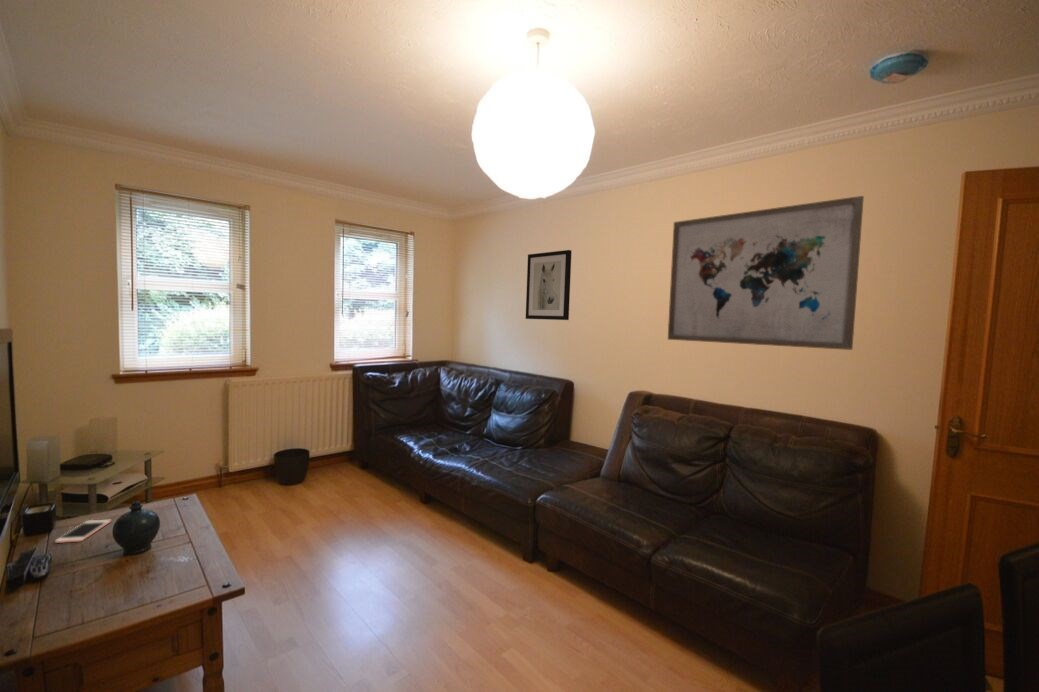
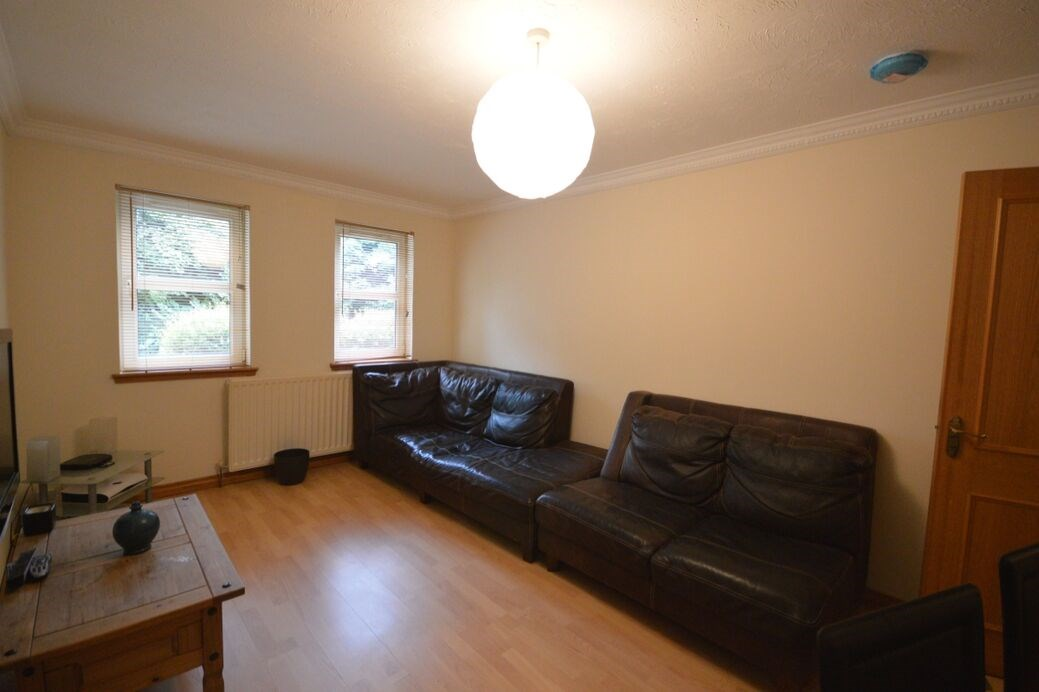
- cell phone [54,519,112,544]
- wall art [525,249,573,321]
- wall art [667,195,865,351]
